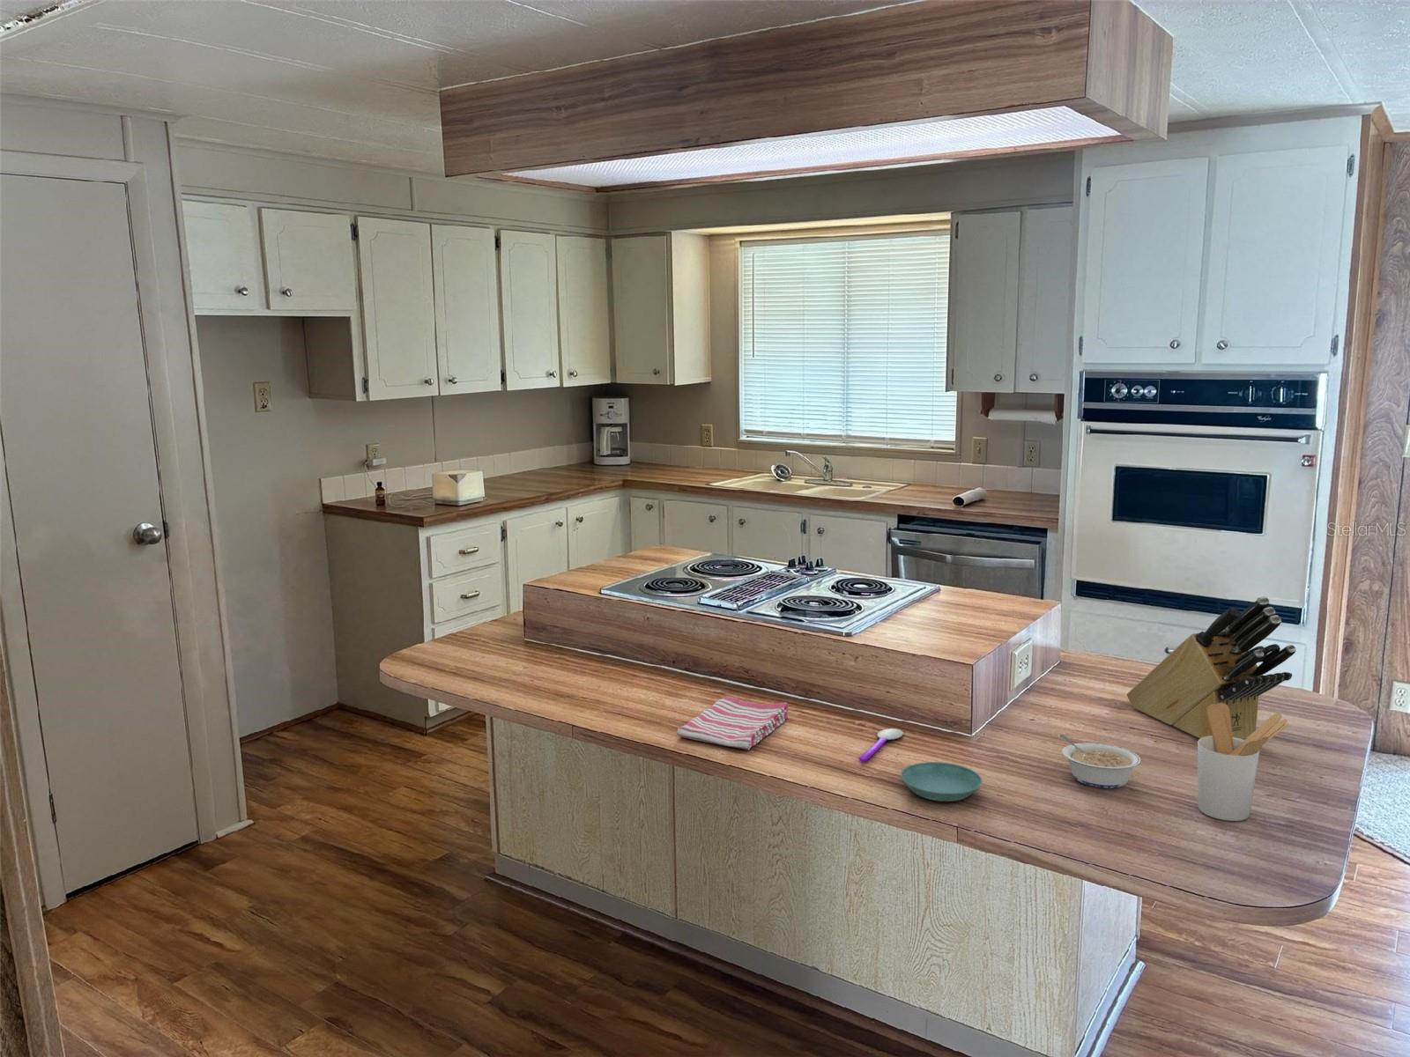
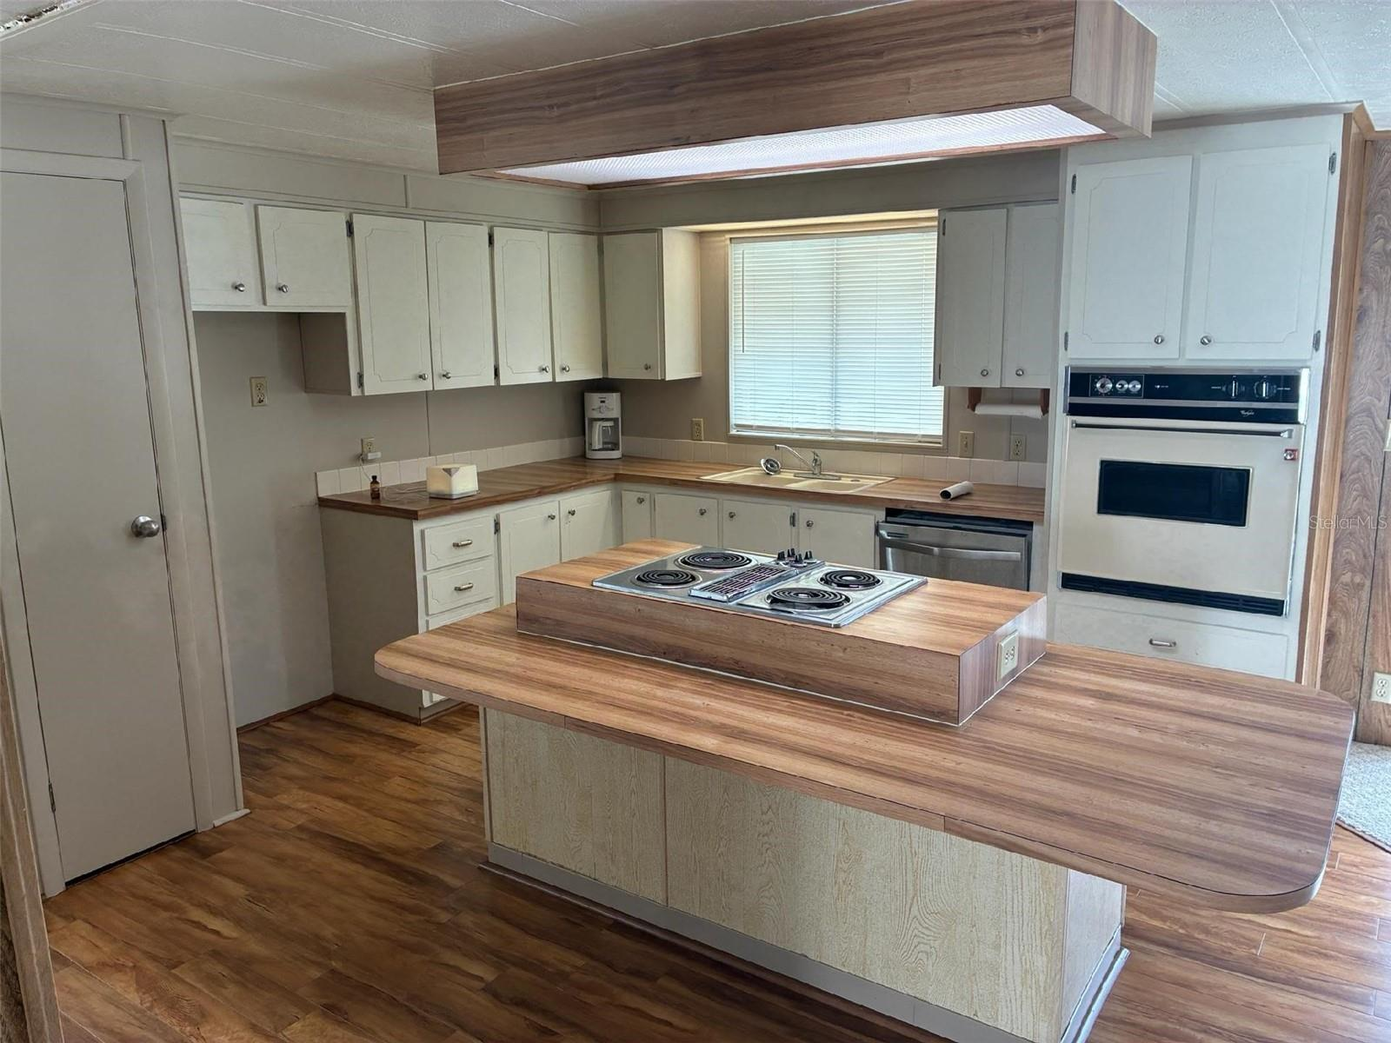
- utensil holder [1197,703,1289,822]
- knife block [1126,595,1297,739]
- saucer [899,761,984,803]
- spoon [858,727,904,762]
- legume [1057,734,1142,789]
- dish towel [676,695,789,751]
